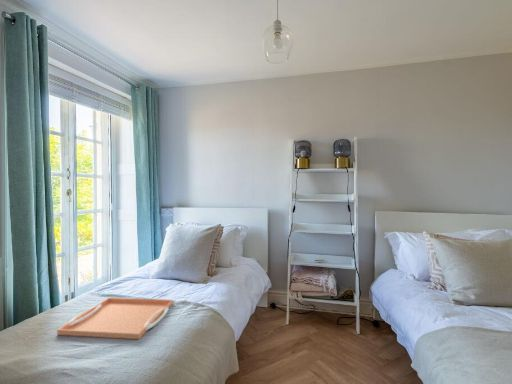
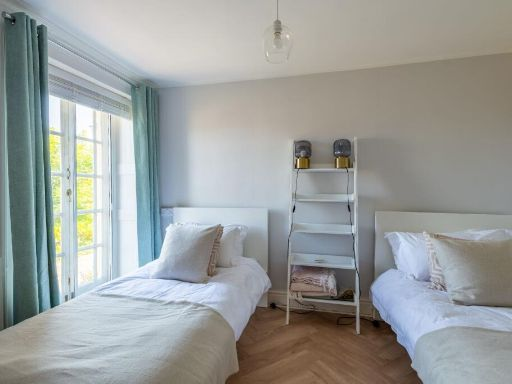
- serving tray [56,297,174,340]
